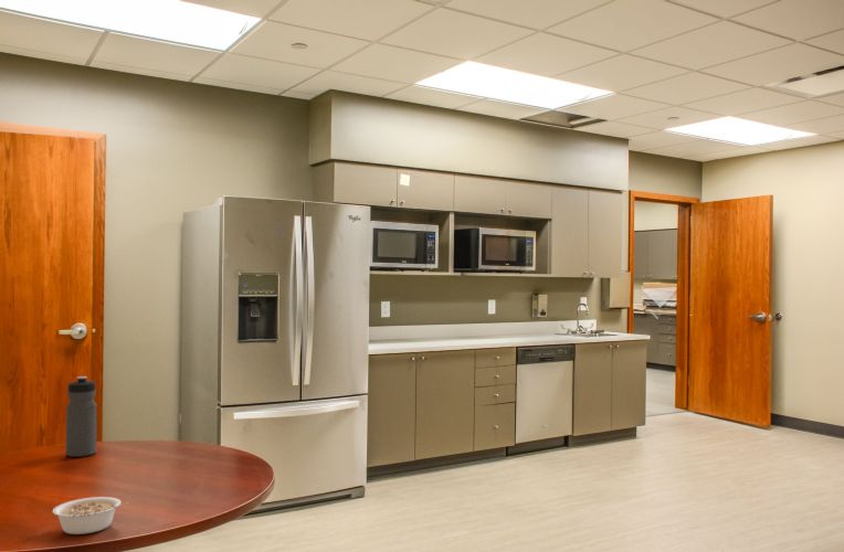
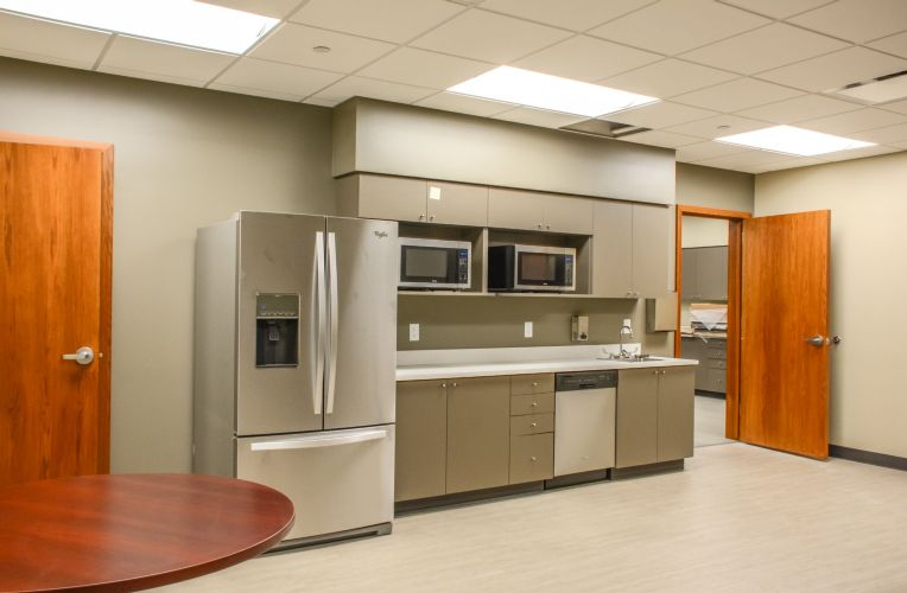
- legume [52,496,129,535]
- water bottle [65,375,98,458]
